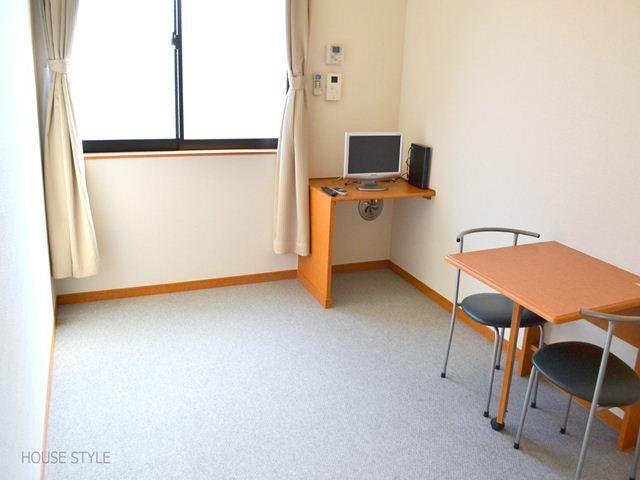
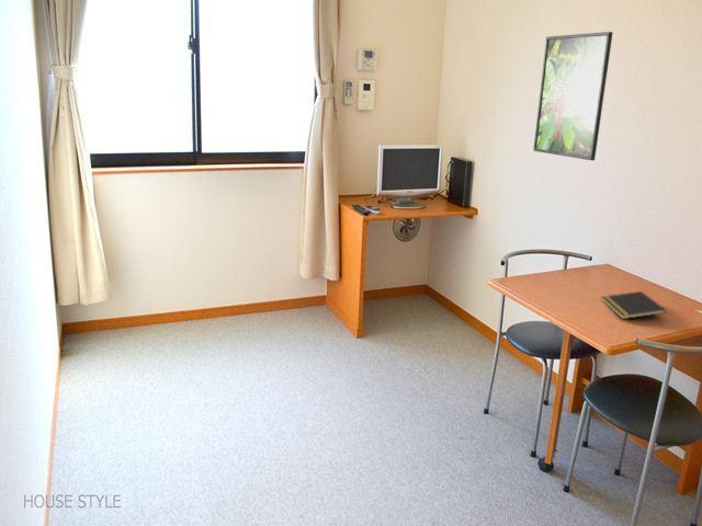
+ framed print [532,31,614,161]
+ notepad [601,290,667,320]
